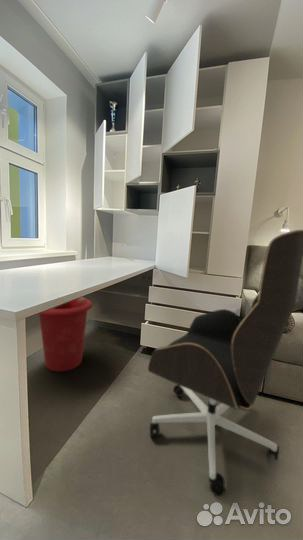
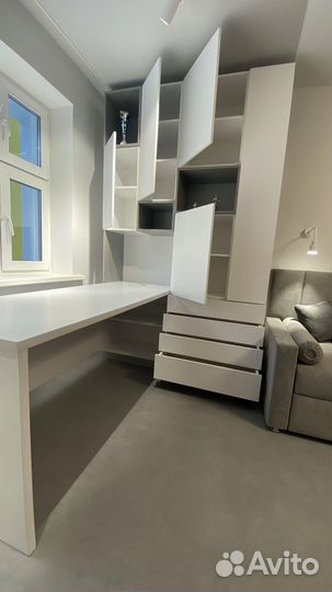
- office chair [147,229,303,496]
- waste bin [38,296,94,372]
